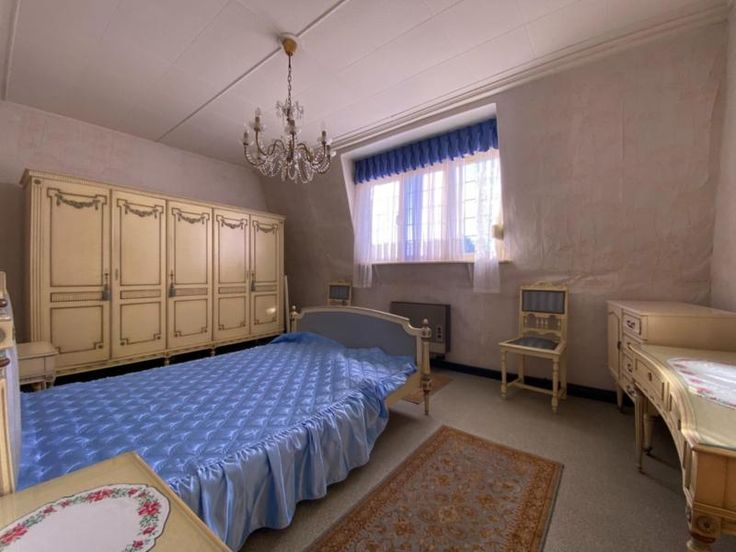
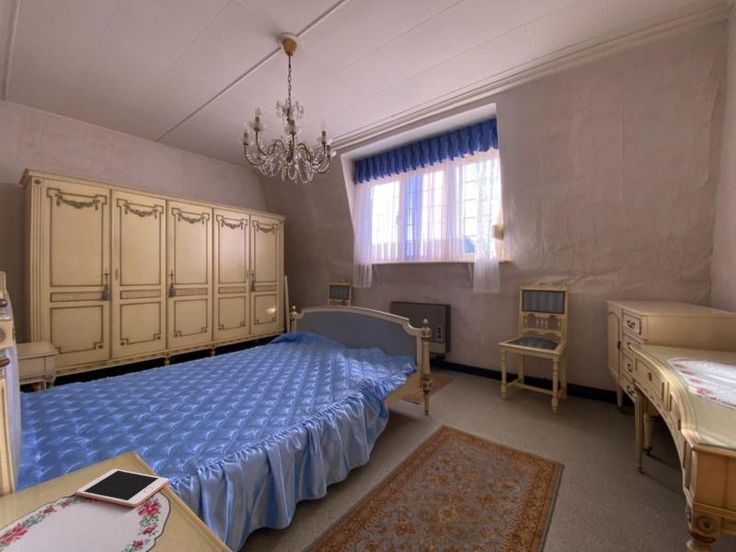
+ cell phone [75,468,169,508]
